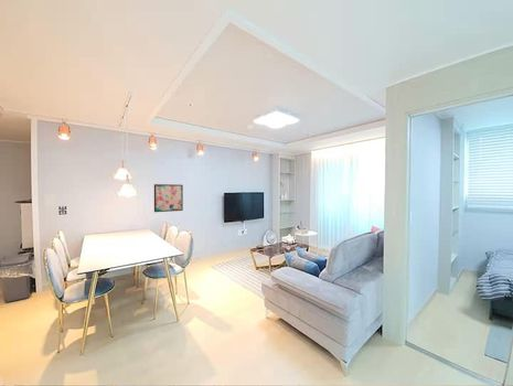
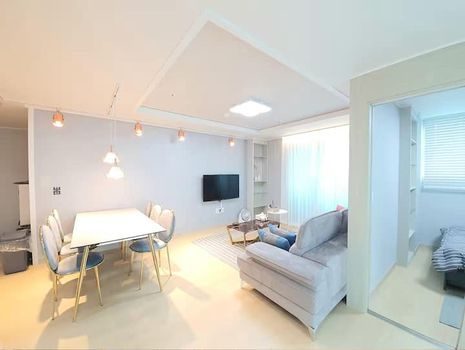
- wall art [153,183,184,213]
